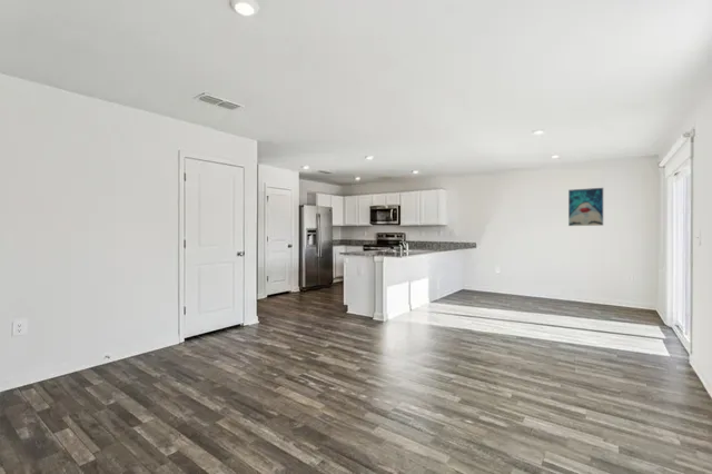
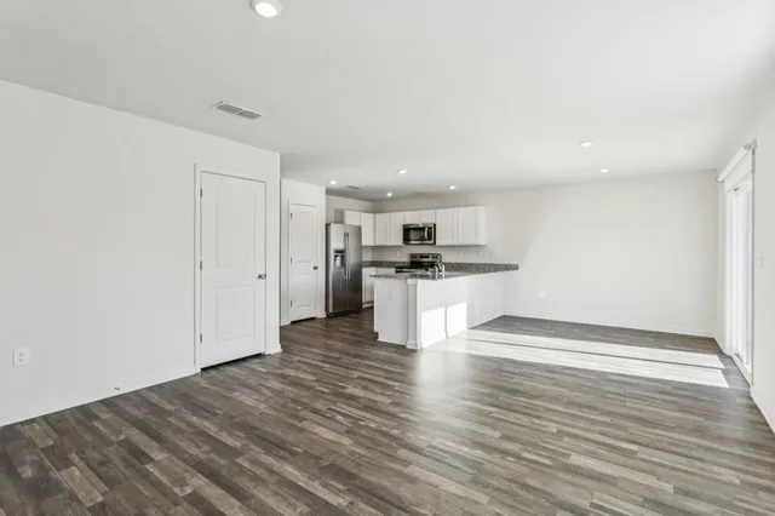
- wall art [567,187,604,227]
